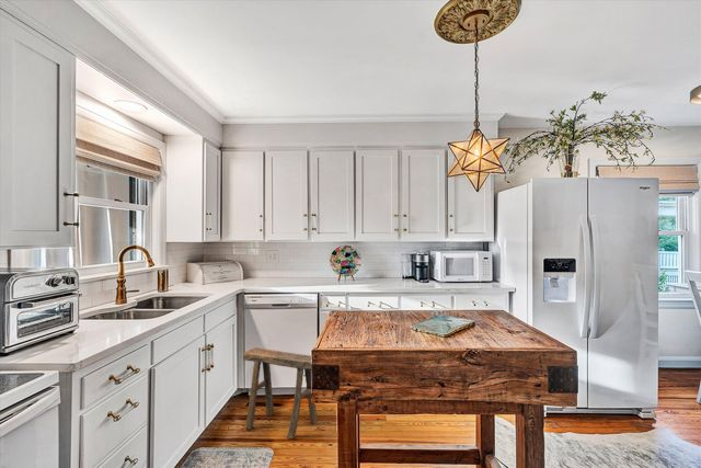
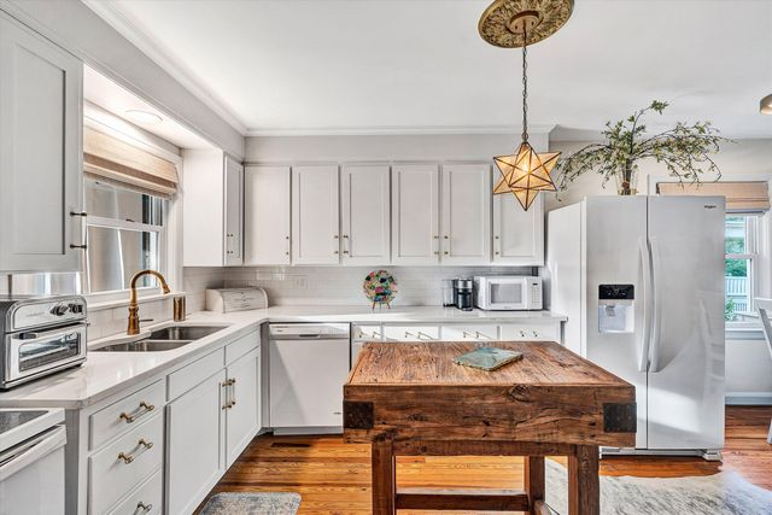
- stool [242,346,319,440]
